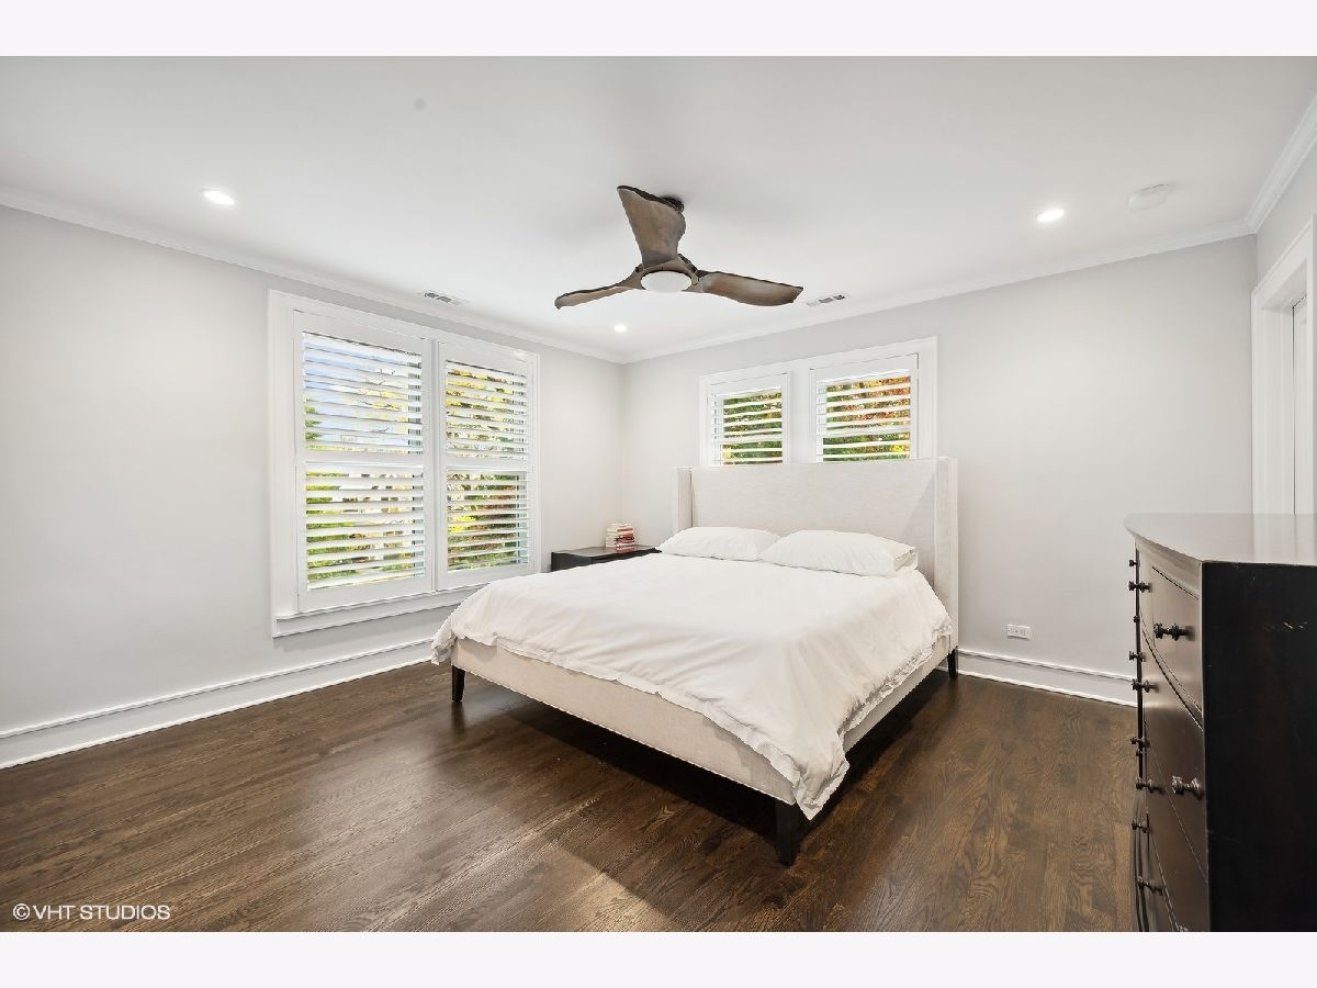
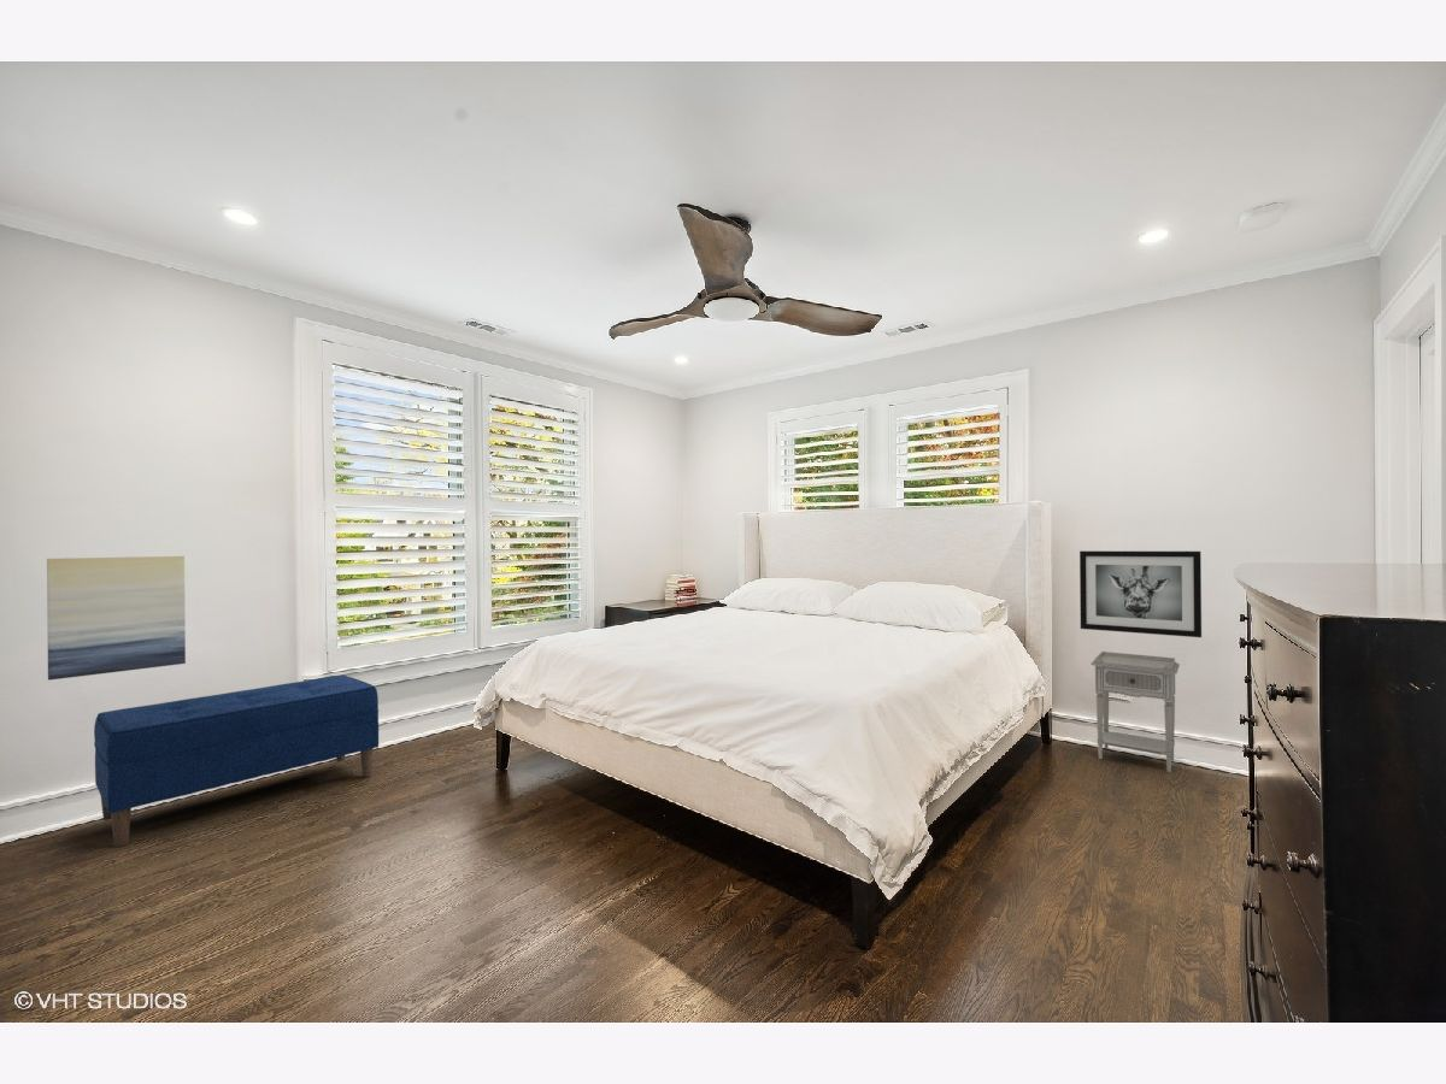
+ wall art [1078,550,1203,638]
+ wall art [46,555,187,682]
+ nightstand [1089,650,1181,773]
+ bench [93,674,380,848]
